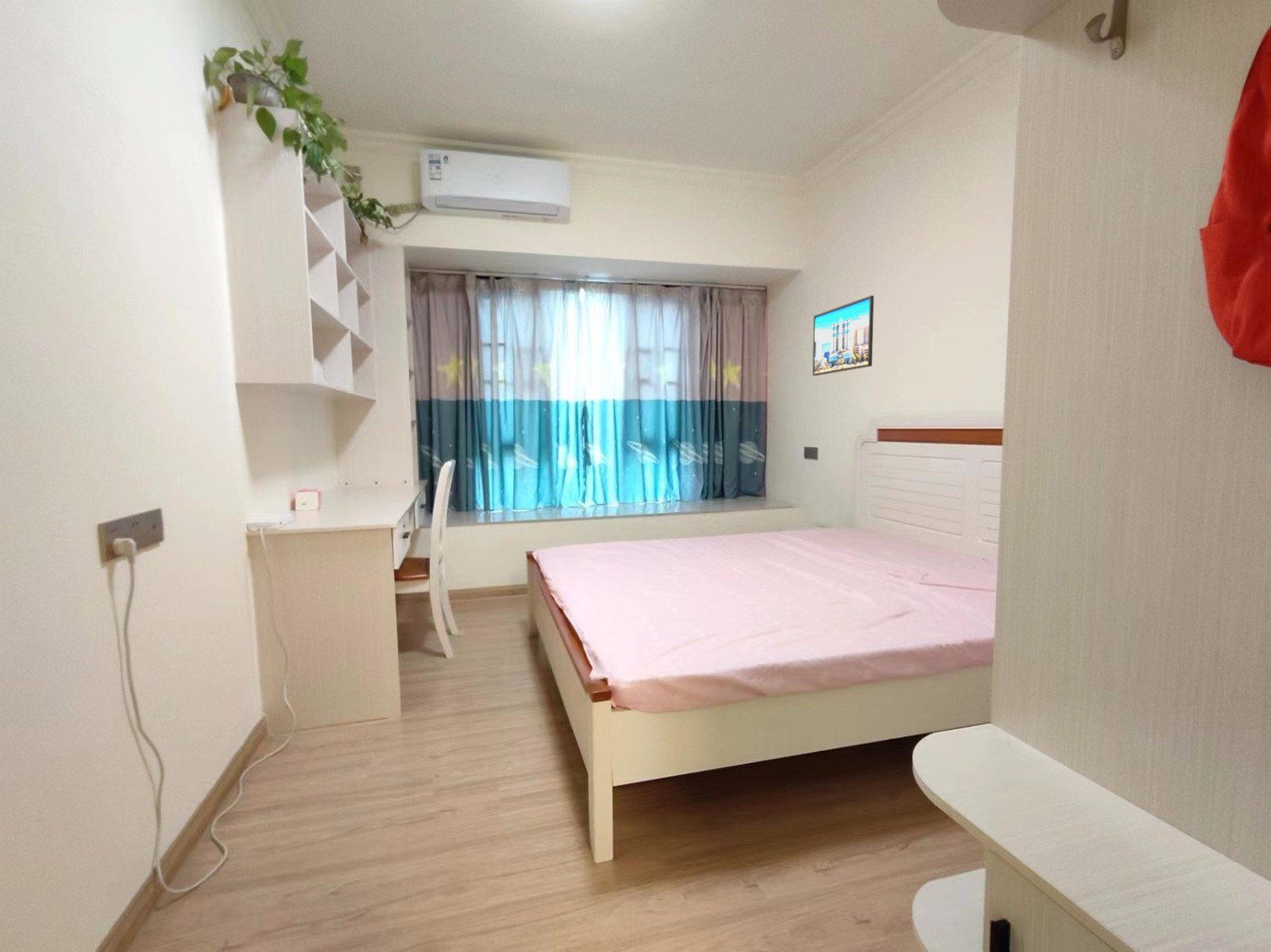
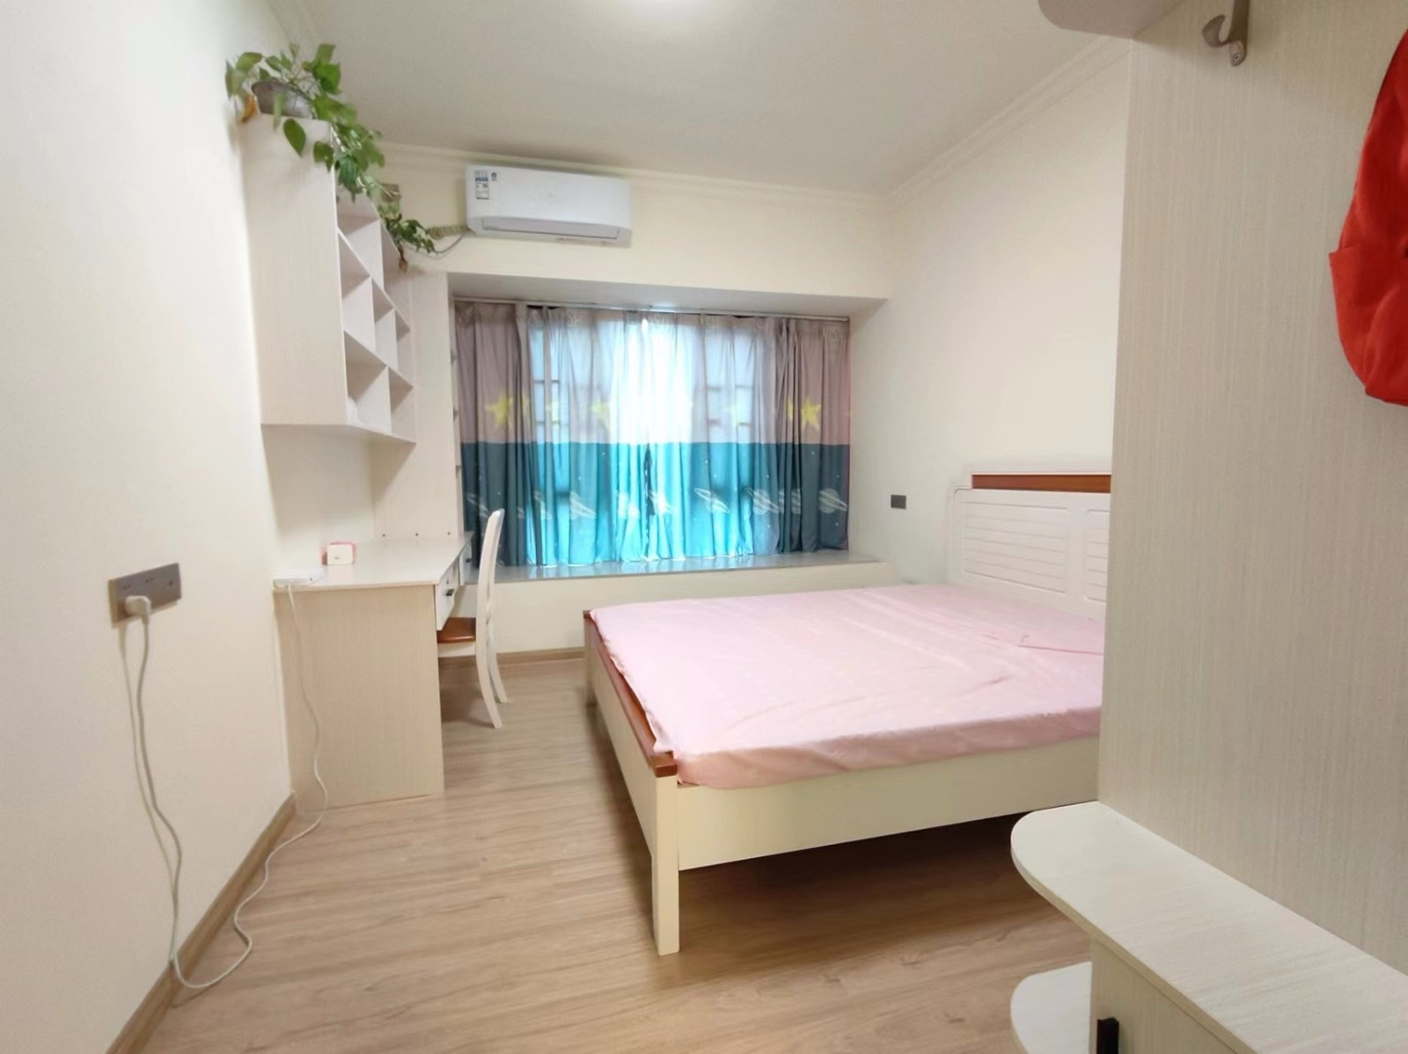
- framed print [812,295,875,376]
